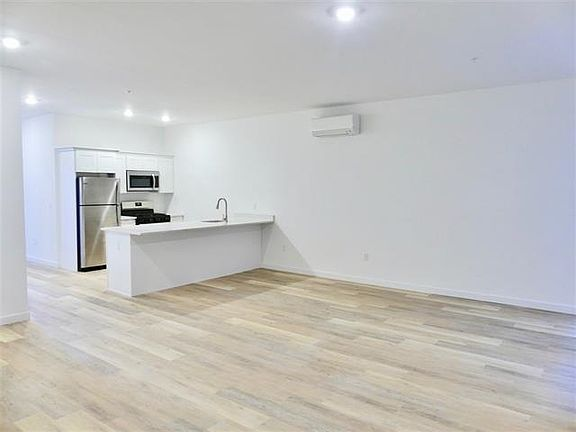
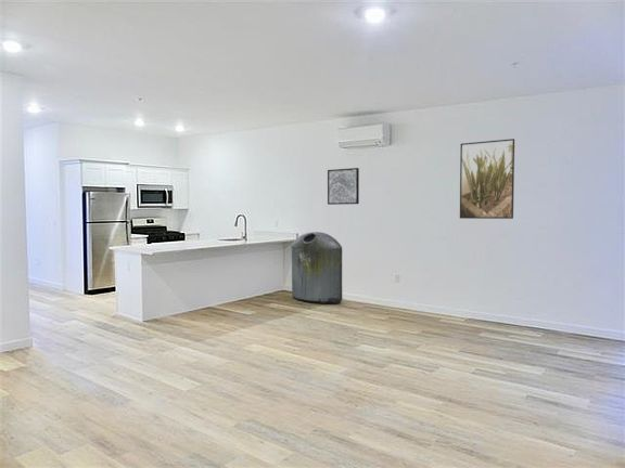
+ trash can [291,231,343,304]
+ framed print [459,138,515,220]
+ wall art [327,167,360,206]
